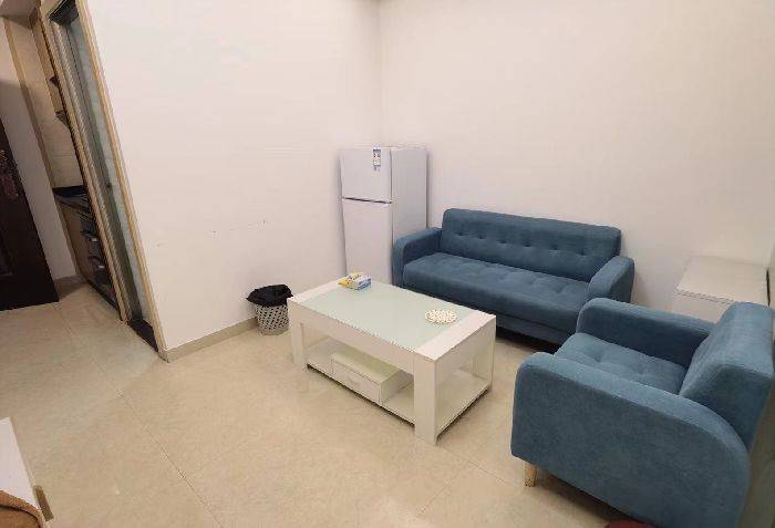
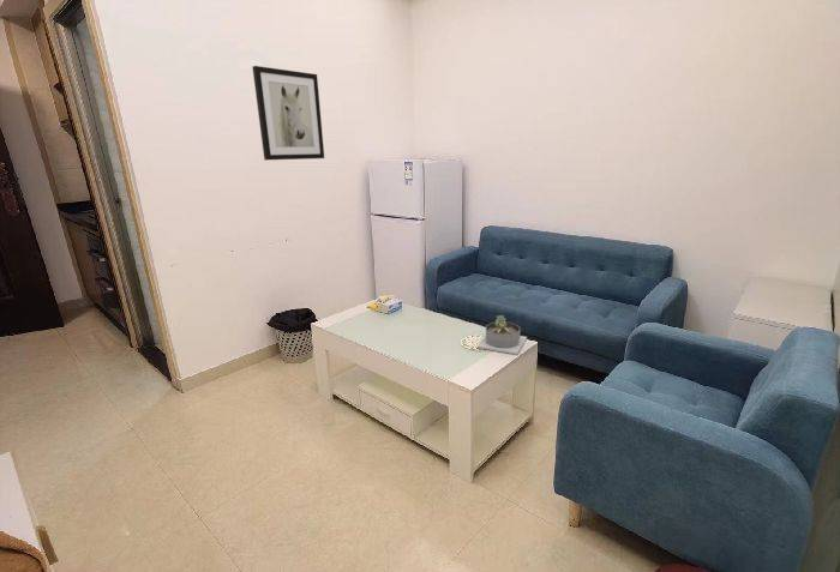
+ wall art [252,65,325,161]
+ succulent planter [475,314,528,355]
